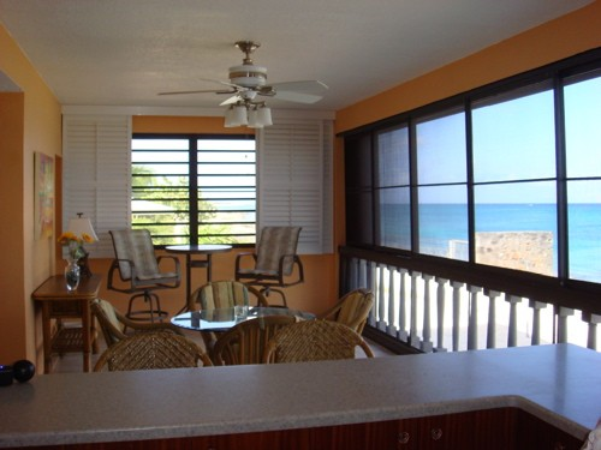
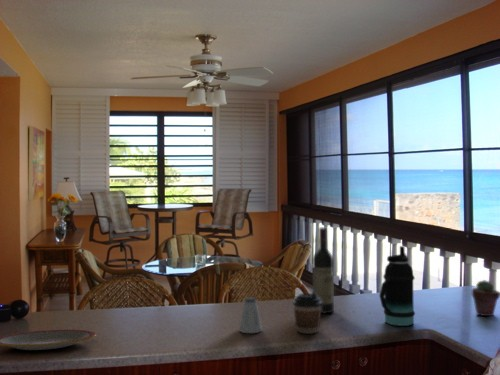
+ bottle [378,245,416,327]
+ wine bottle [312,226,335,314]
+ saltshaker [238,296,263,334]
+ potted succulent [471,279,500,317]
+ coffee cup [292,291,322,335]
+ plate [0,329,97,351]
